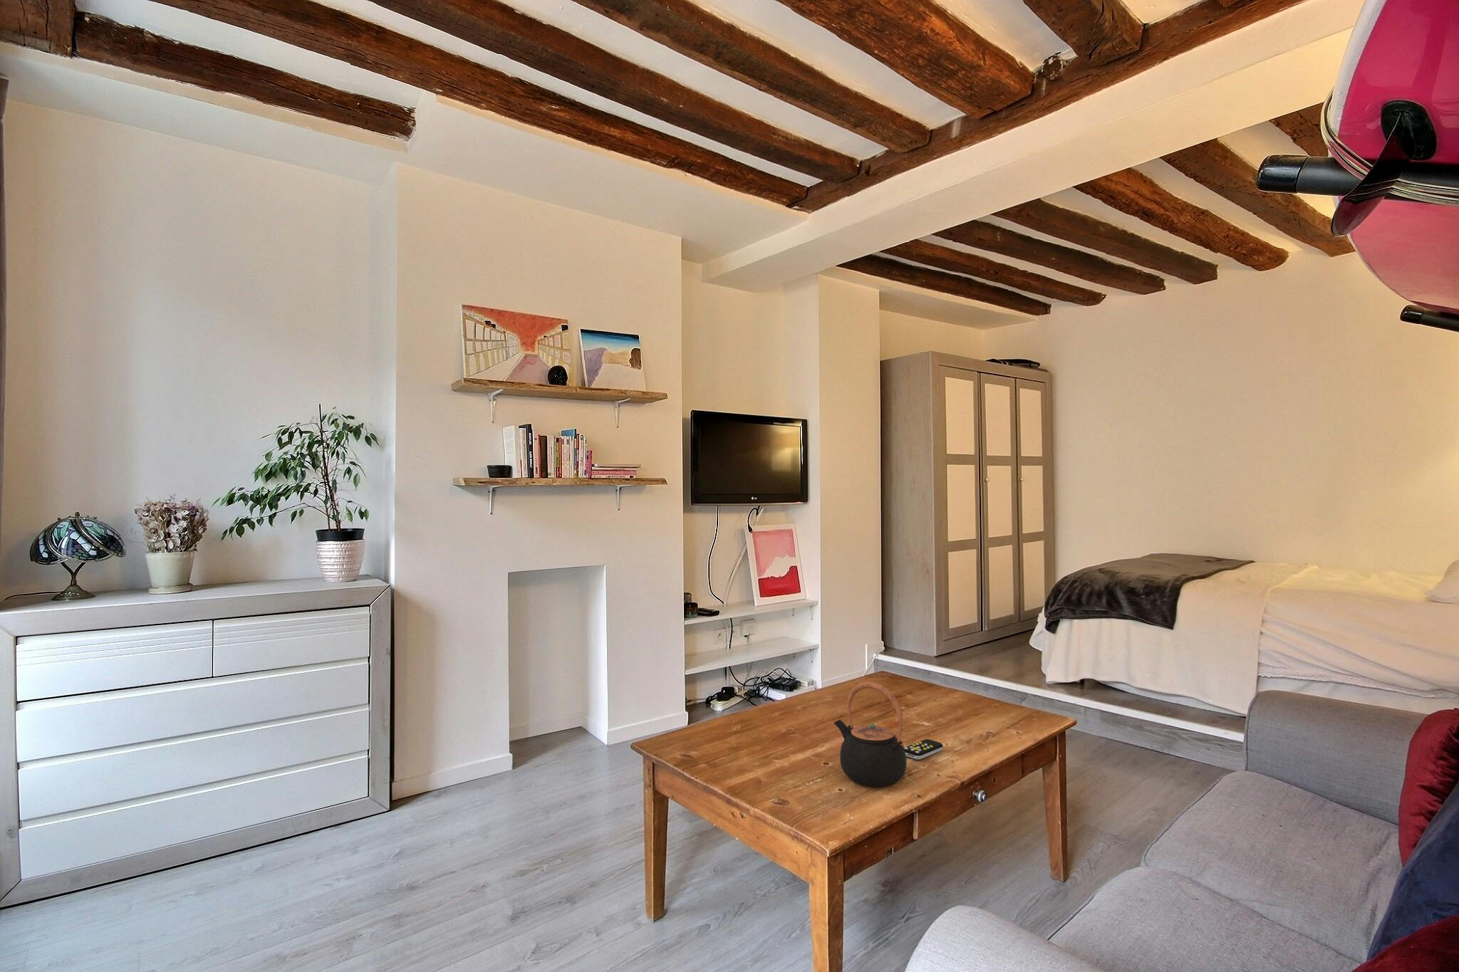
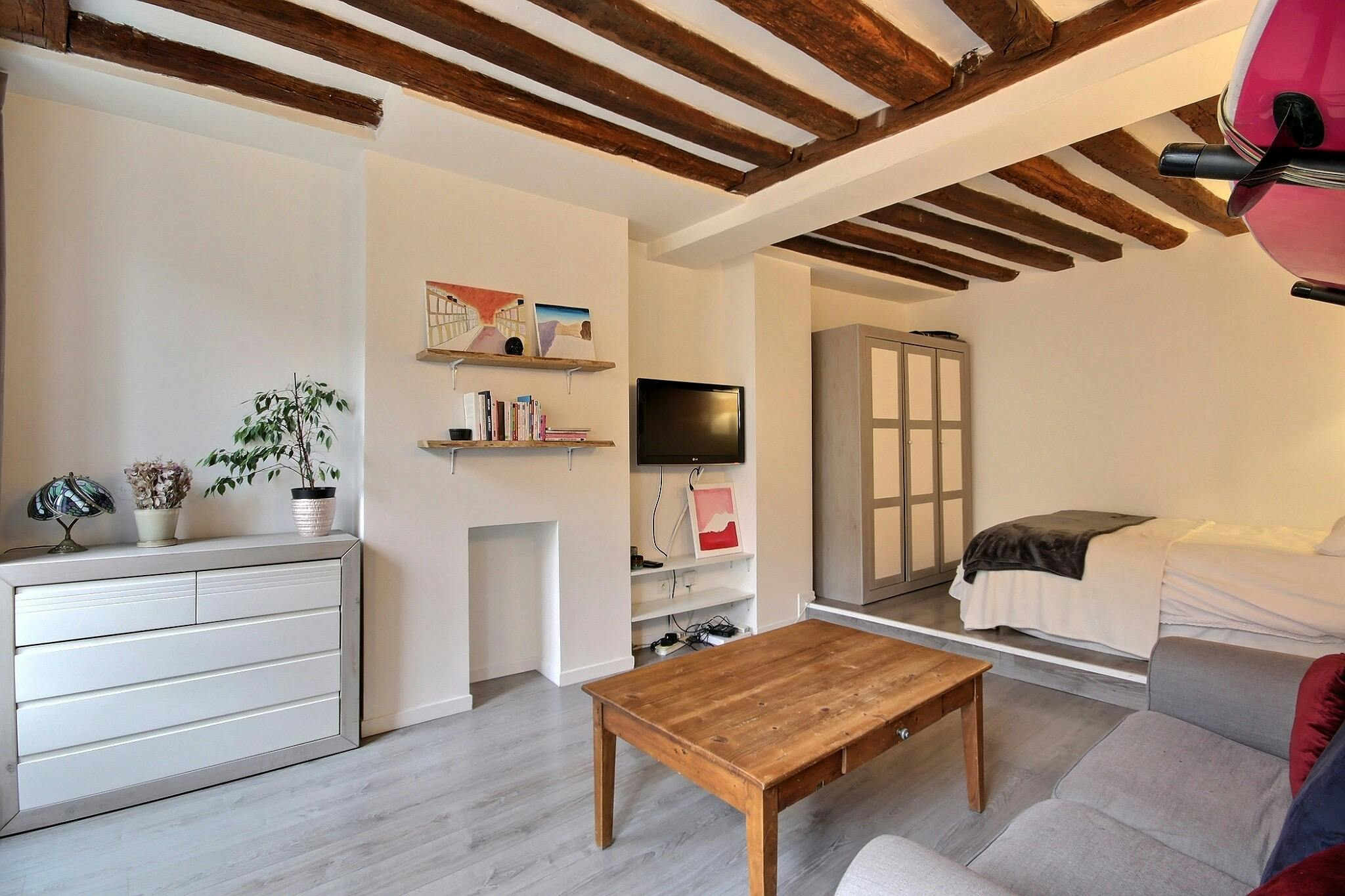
- remote control [904,739,944,760]
- teapot [833,681,907,788]
